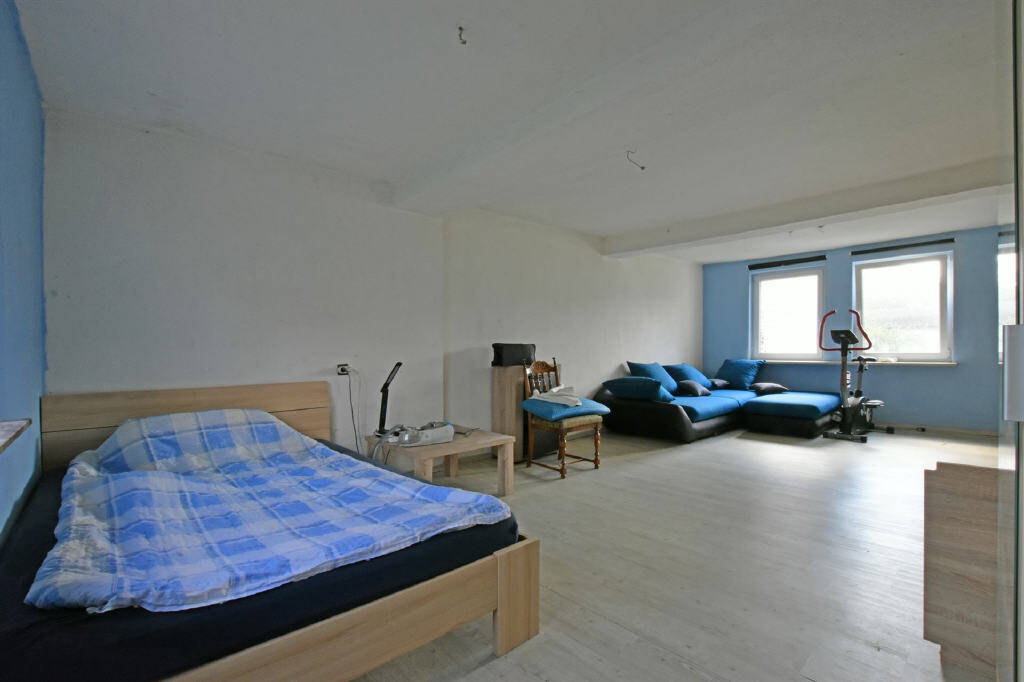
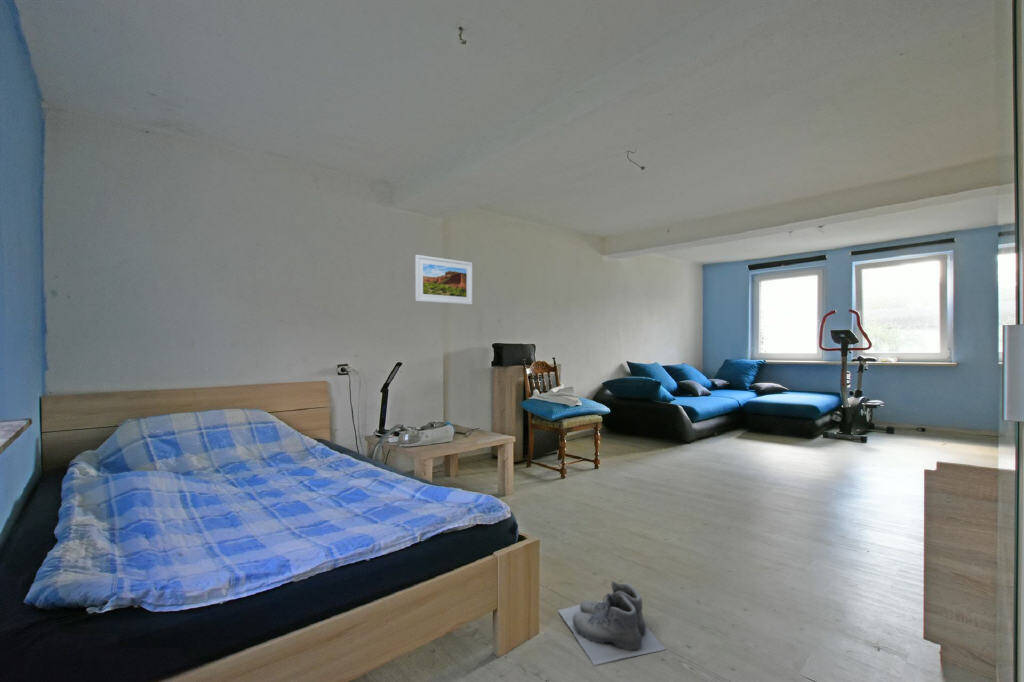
+ boots [557,580,666,666]
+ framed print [414,254,473,306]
